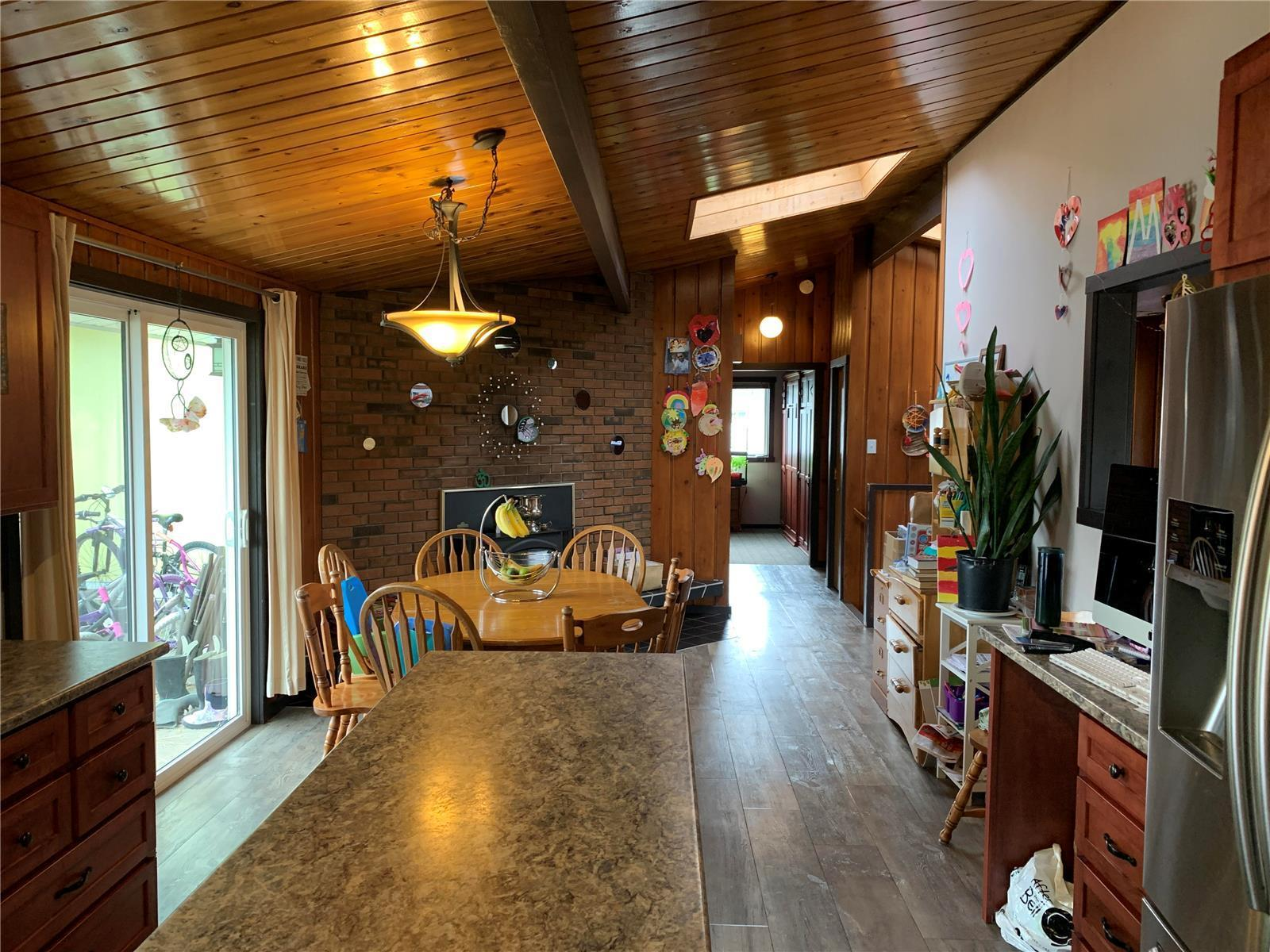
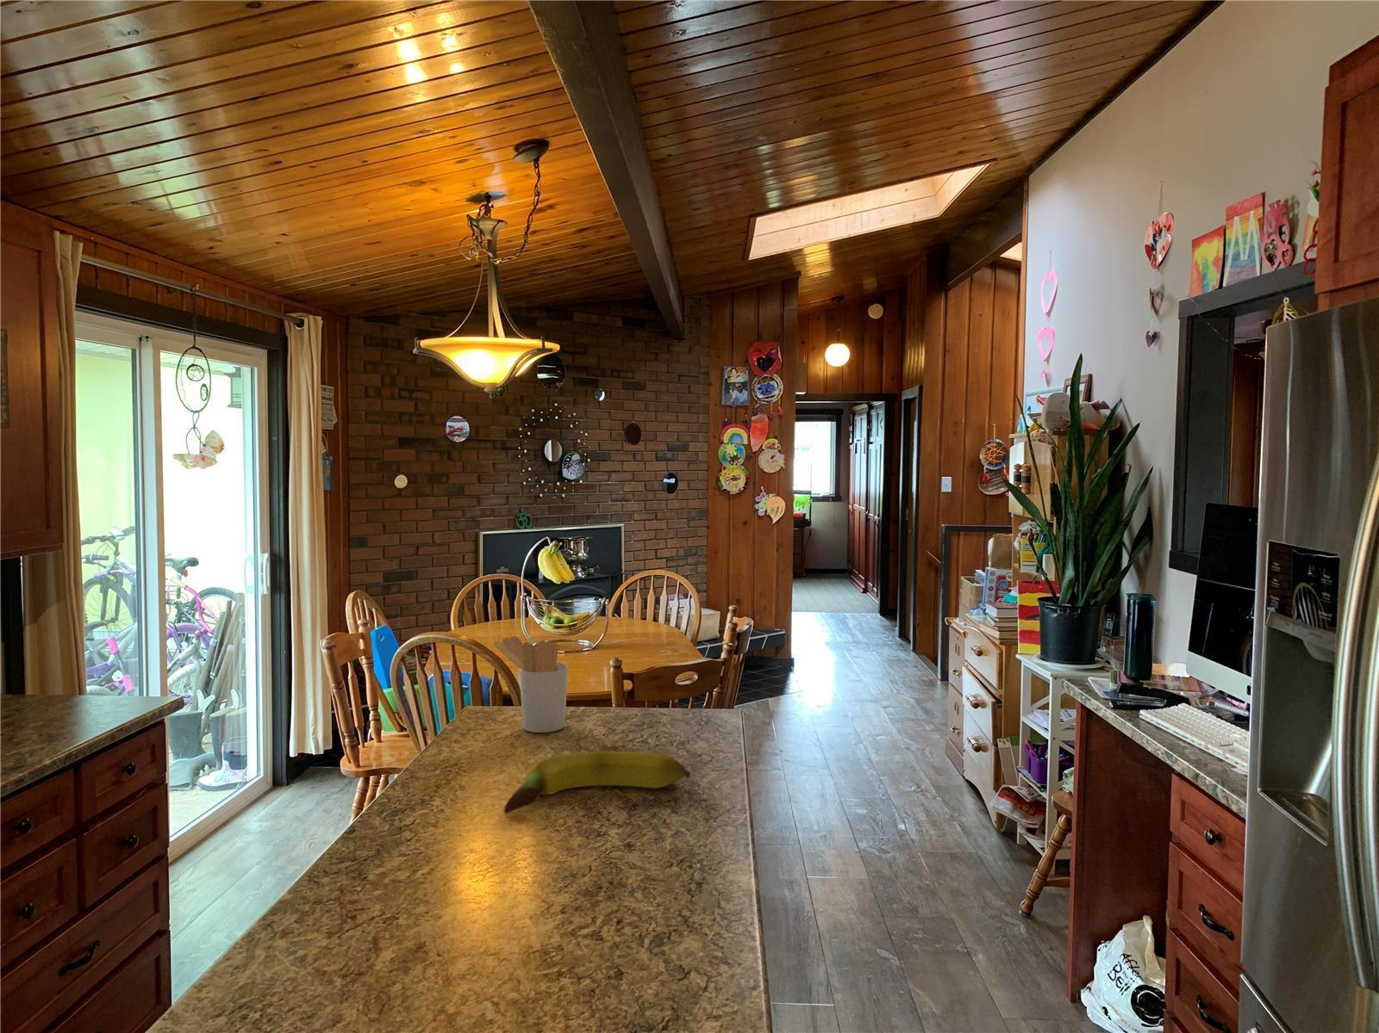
+ utensil holder [493,635,569,734]
+ fruit [503,750,692,814]
